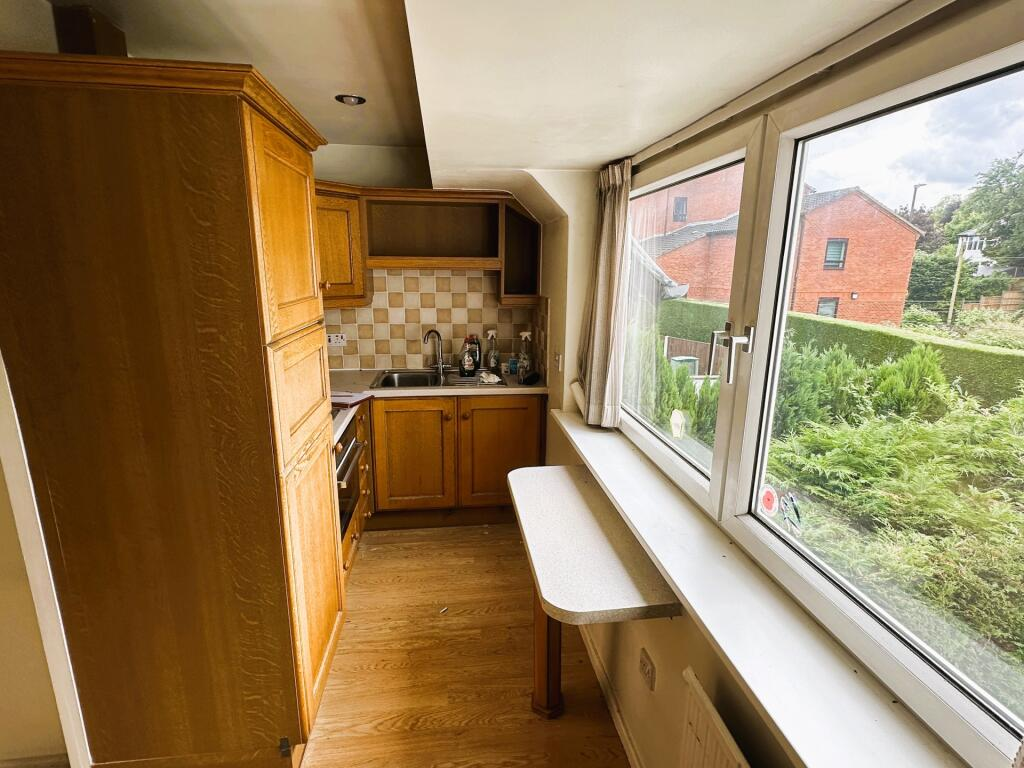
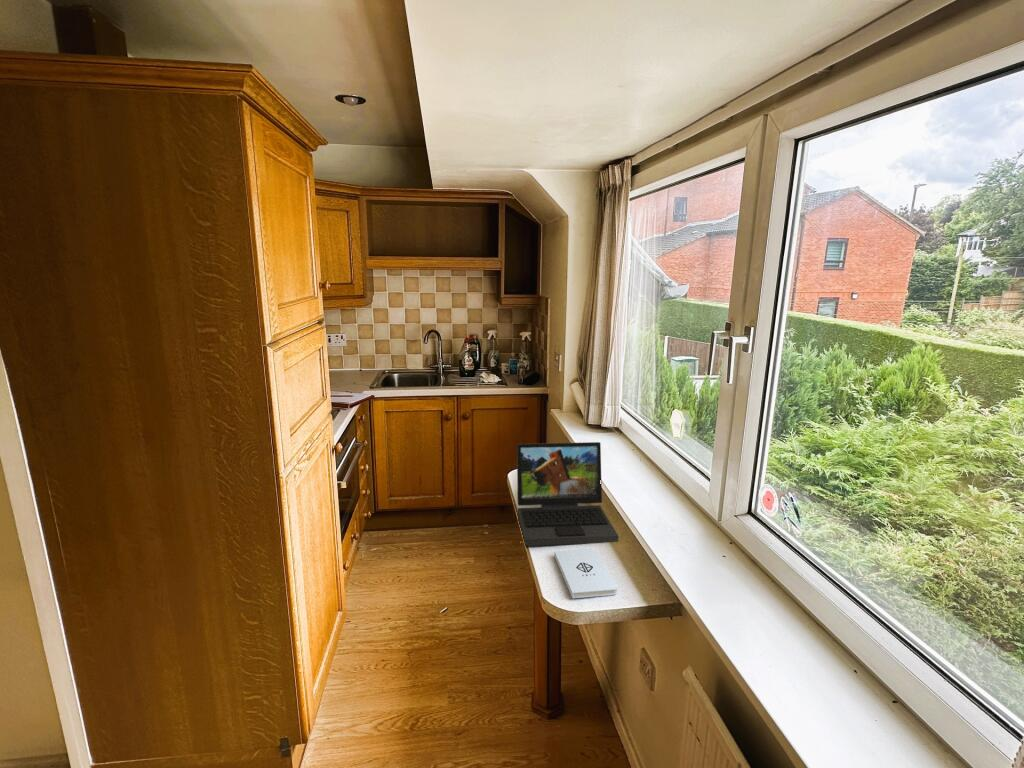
+ notepad [553,548,619,599]
+ laptop [516,441,619,547]
